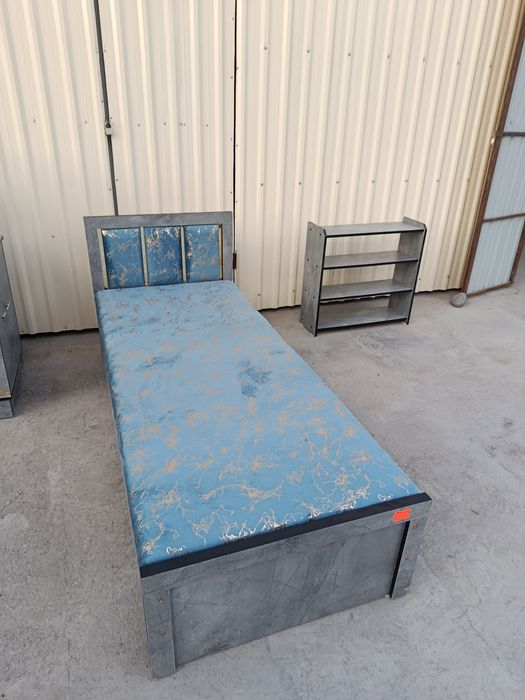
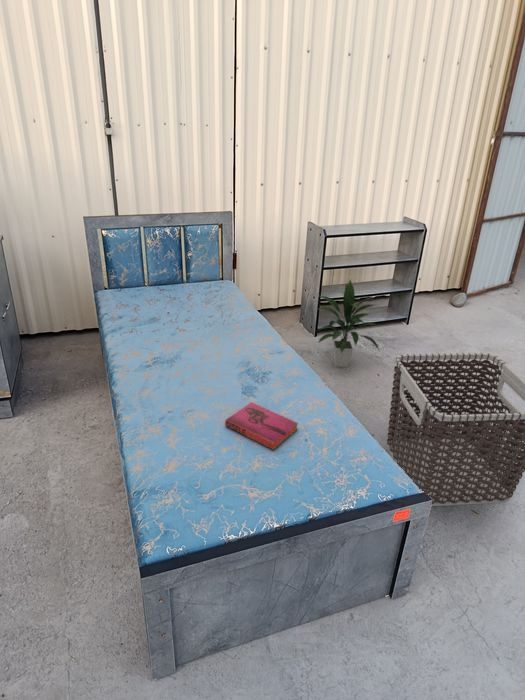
+ clothes hamper [386,352,525,507]
+ hardback book [224,401,299,451]
+ indoor plant [316,278,381,368]
